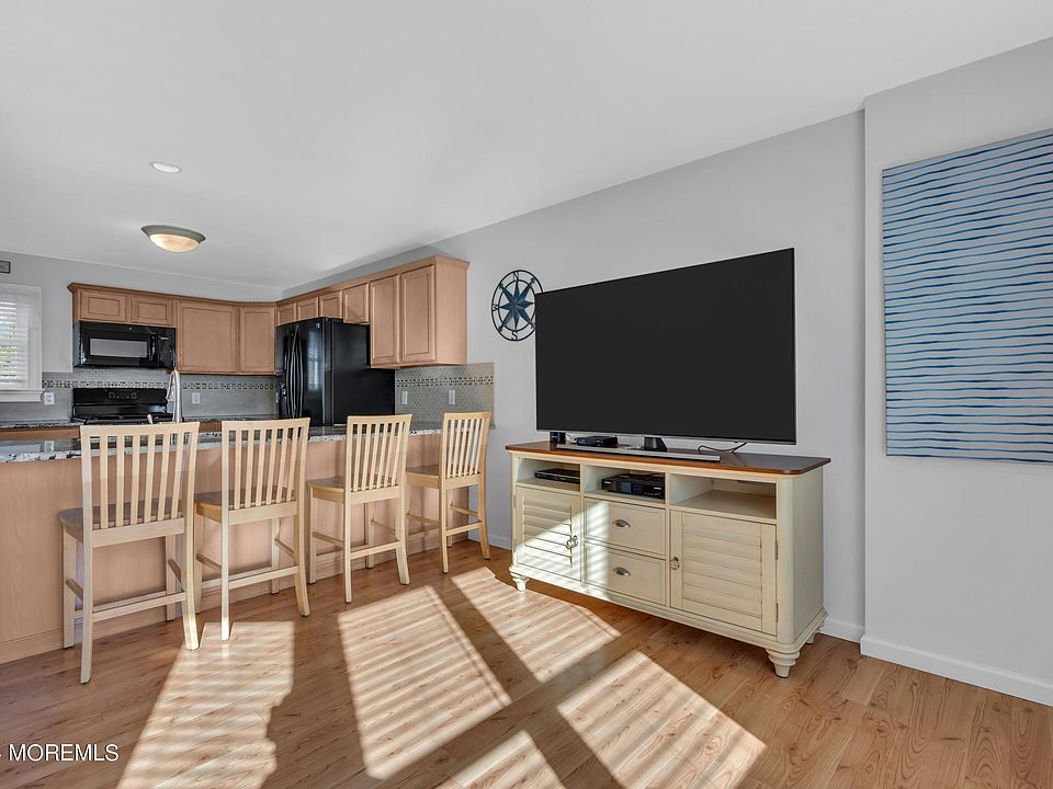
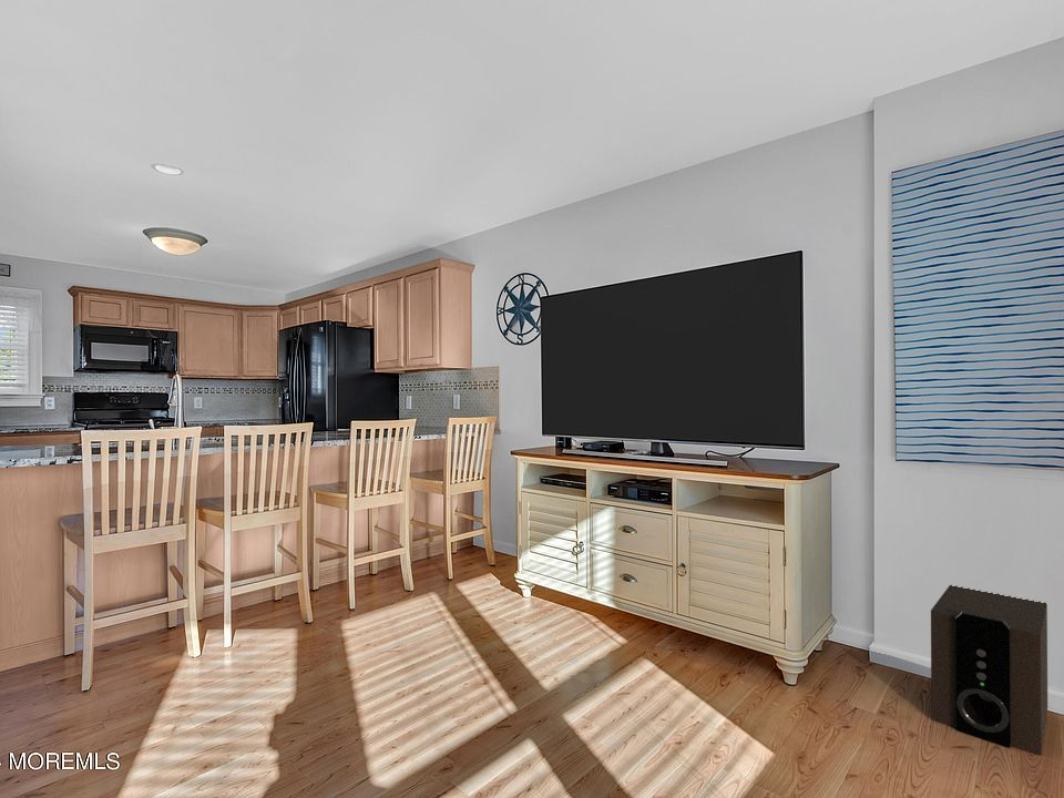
+ speaker [930,584,1048,756]
